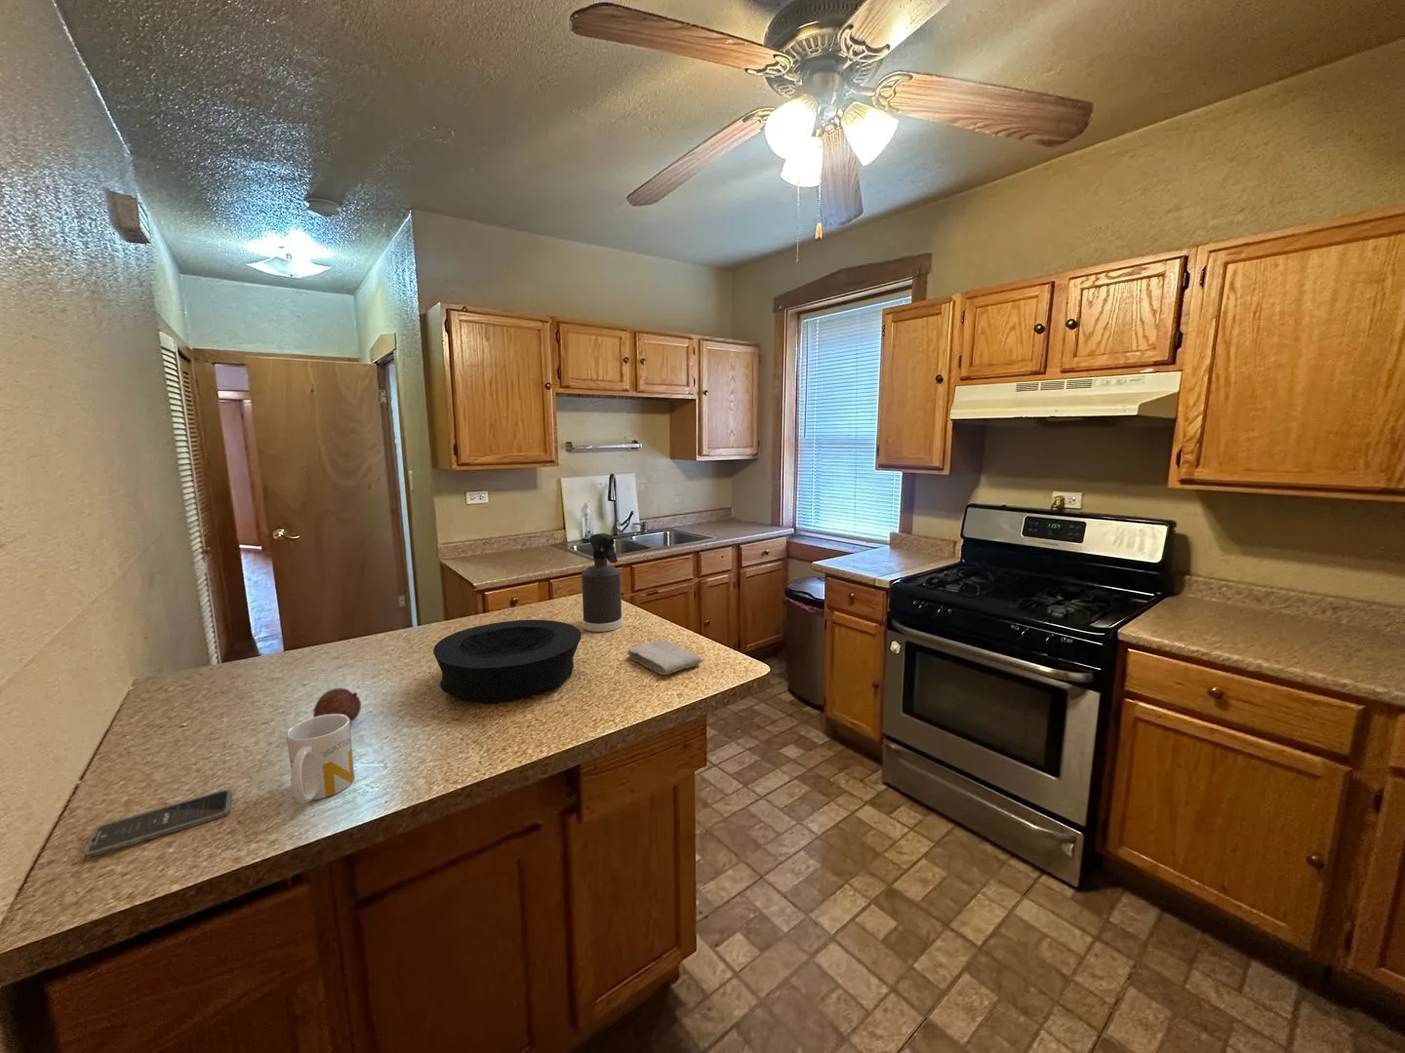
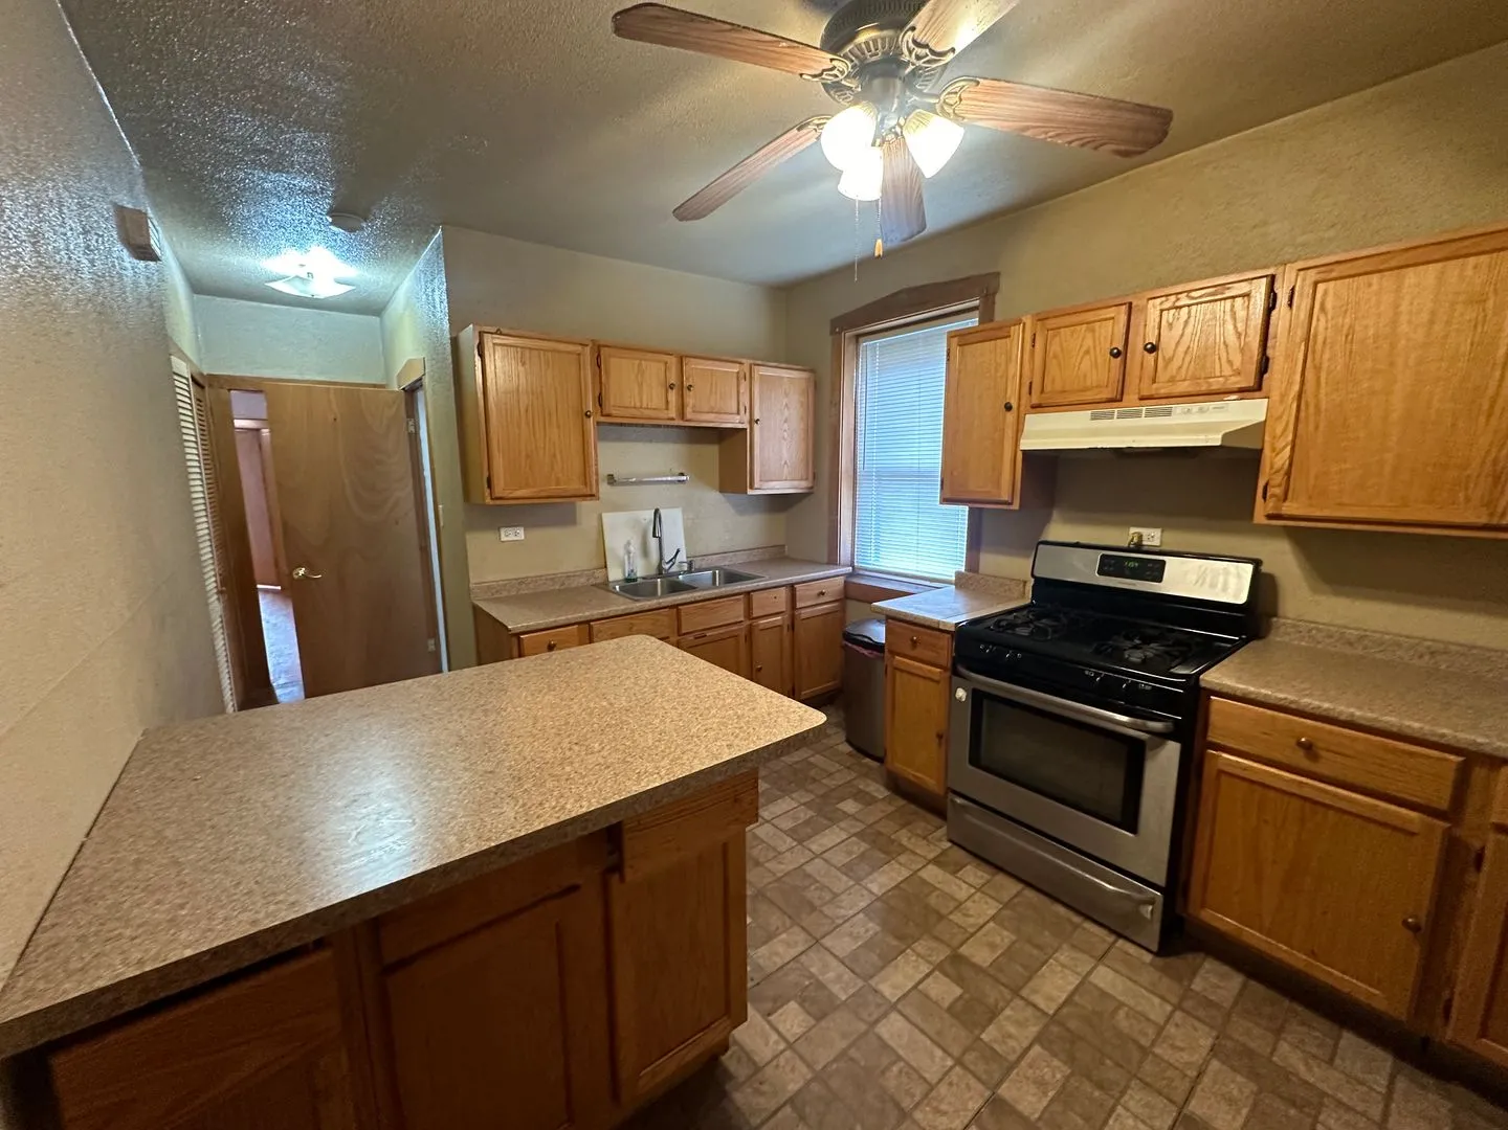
- washcloth [626,637,702,676]
- mug [285,715,355,804]
- spray bottle [581,532,624,633]
- bowl [433,619,583,705]
- smartphone [83,789,233,858]
- fruit [312,687,362,723]
